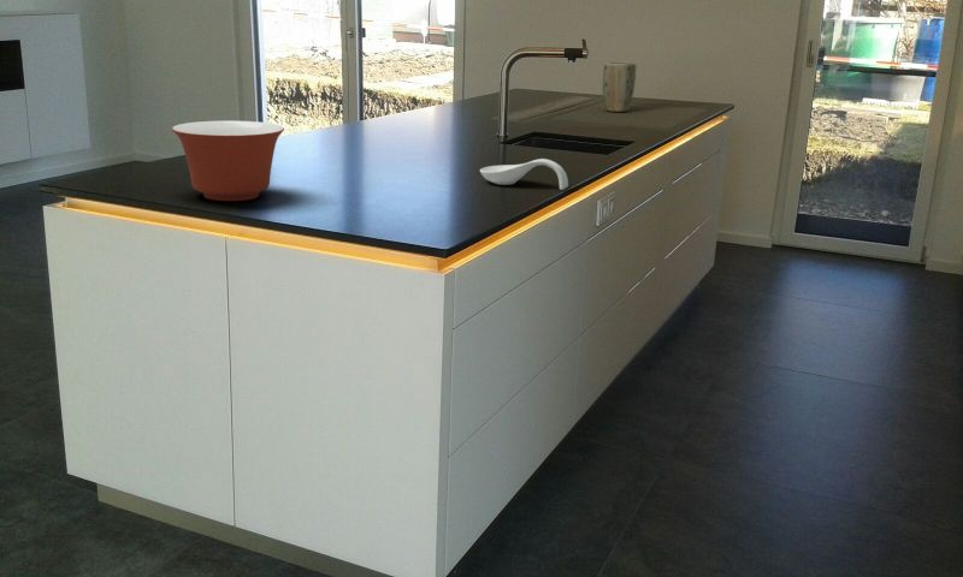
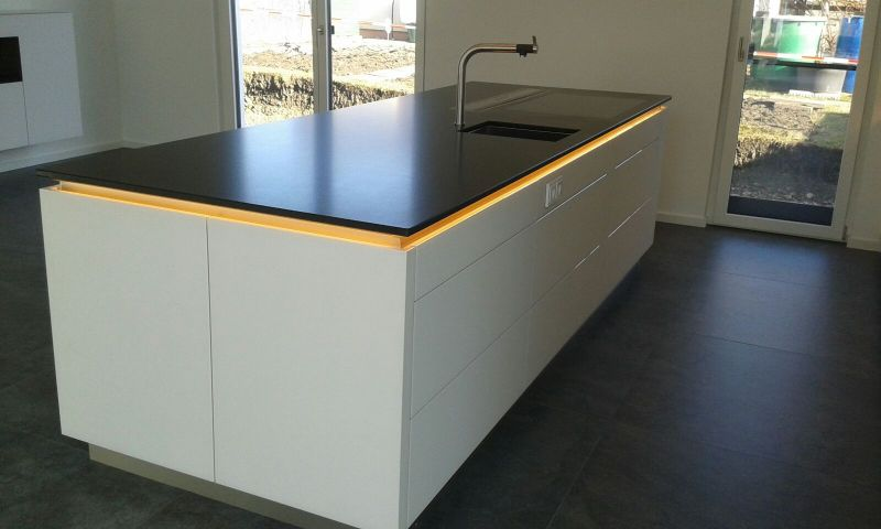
- plant pot [602,60,637,113]
- mixing bowl [171,120,285,202]
- spoon rest [479,157,569,191]
